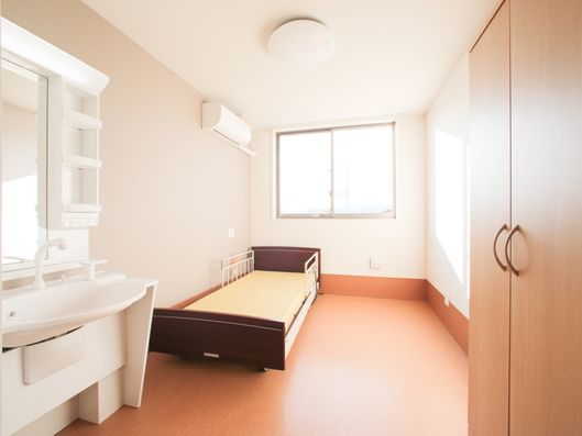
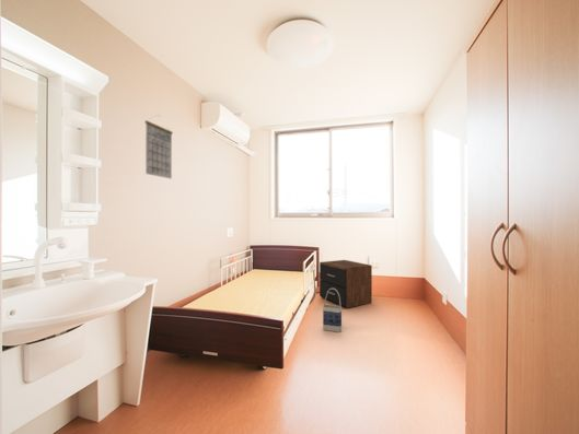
+ nightstand [319,259,373,309]
+ bag [322,289,343,333]
+ calendar [143,114,174,180]
